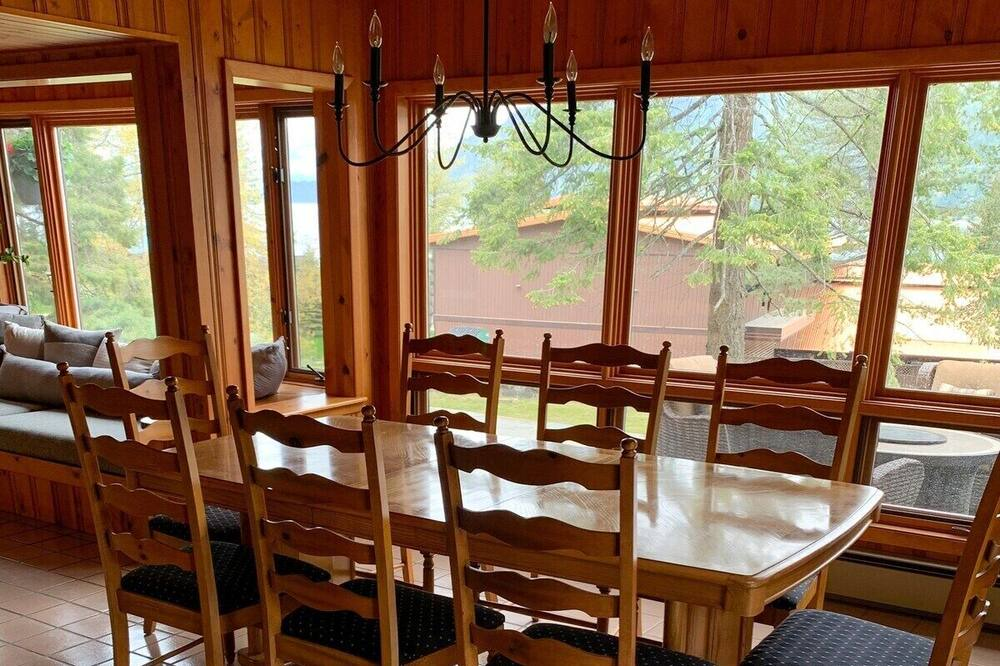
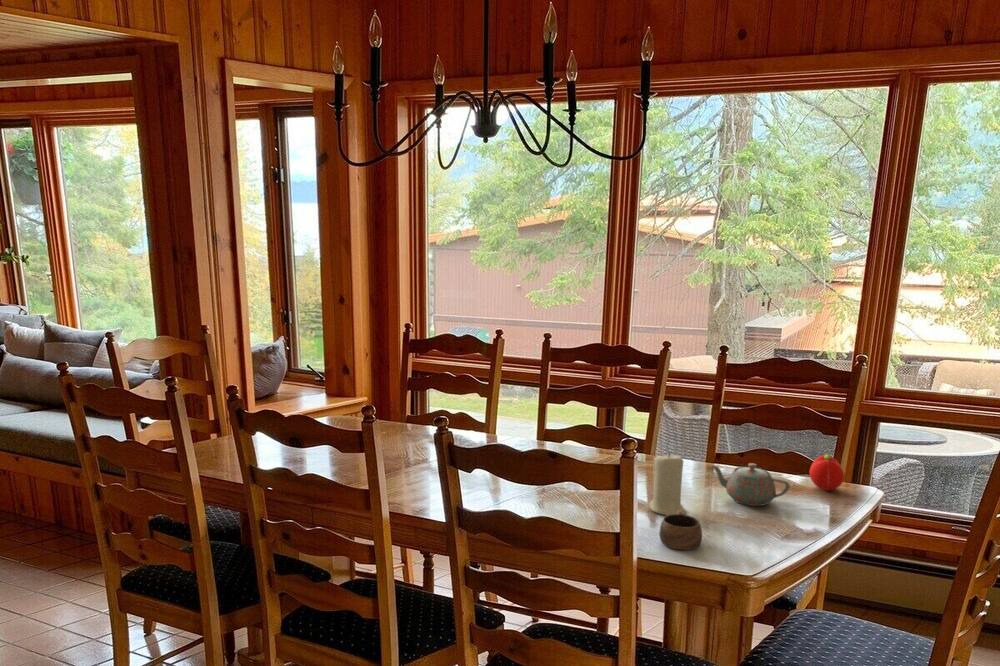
+ teapot [709,462,791,507]
+ candle [648,451,688,516]
+ cup [658,510,703,551]
+ fruit [809,453,845,492]
